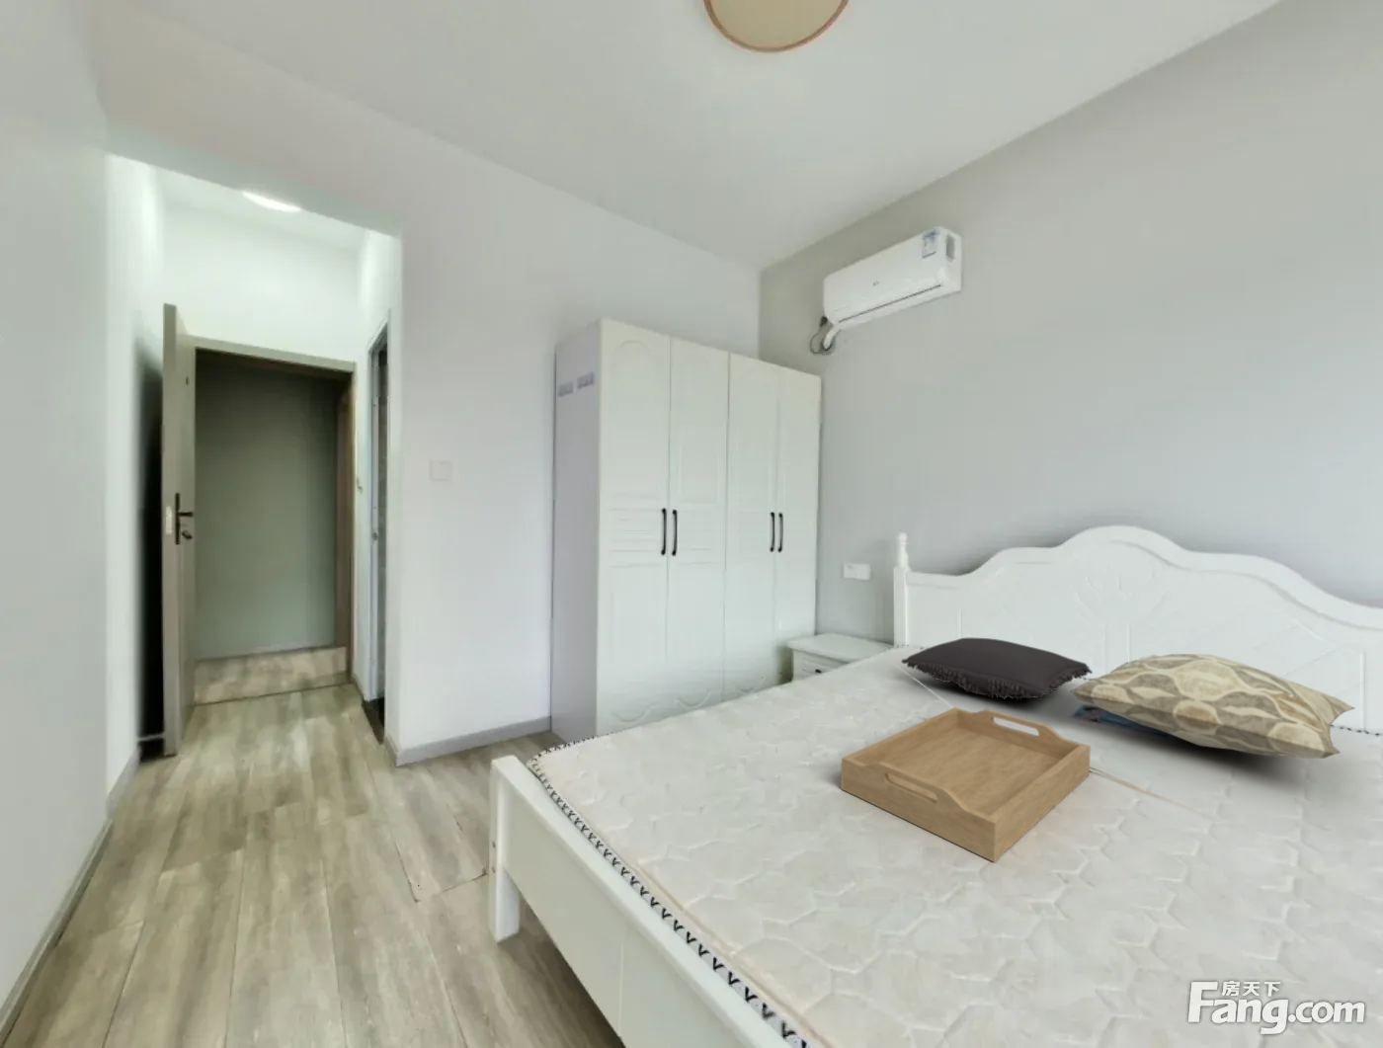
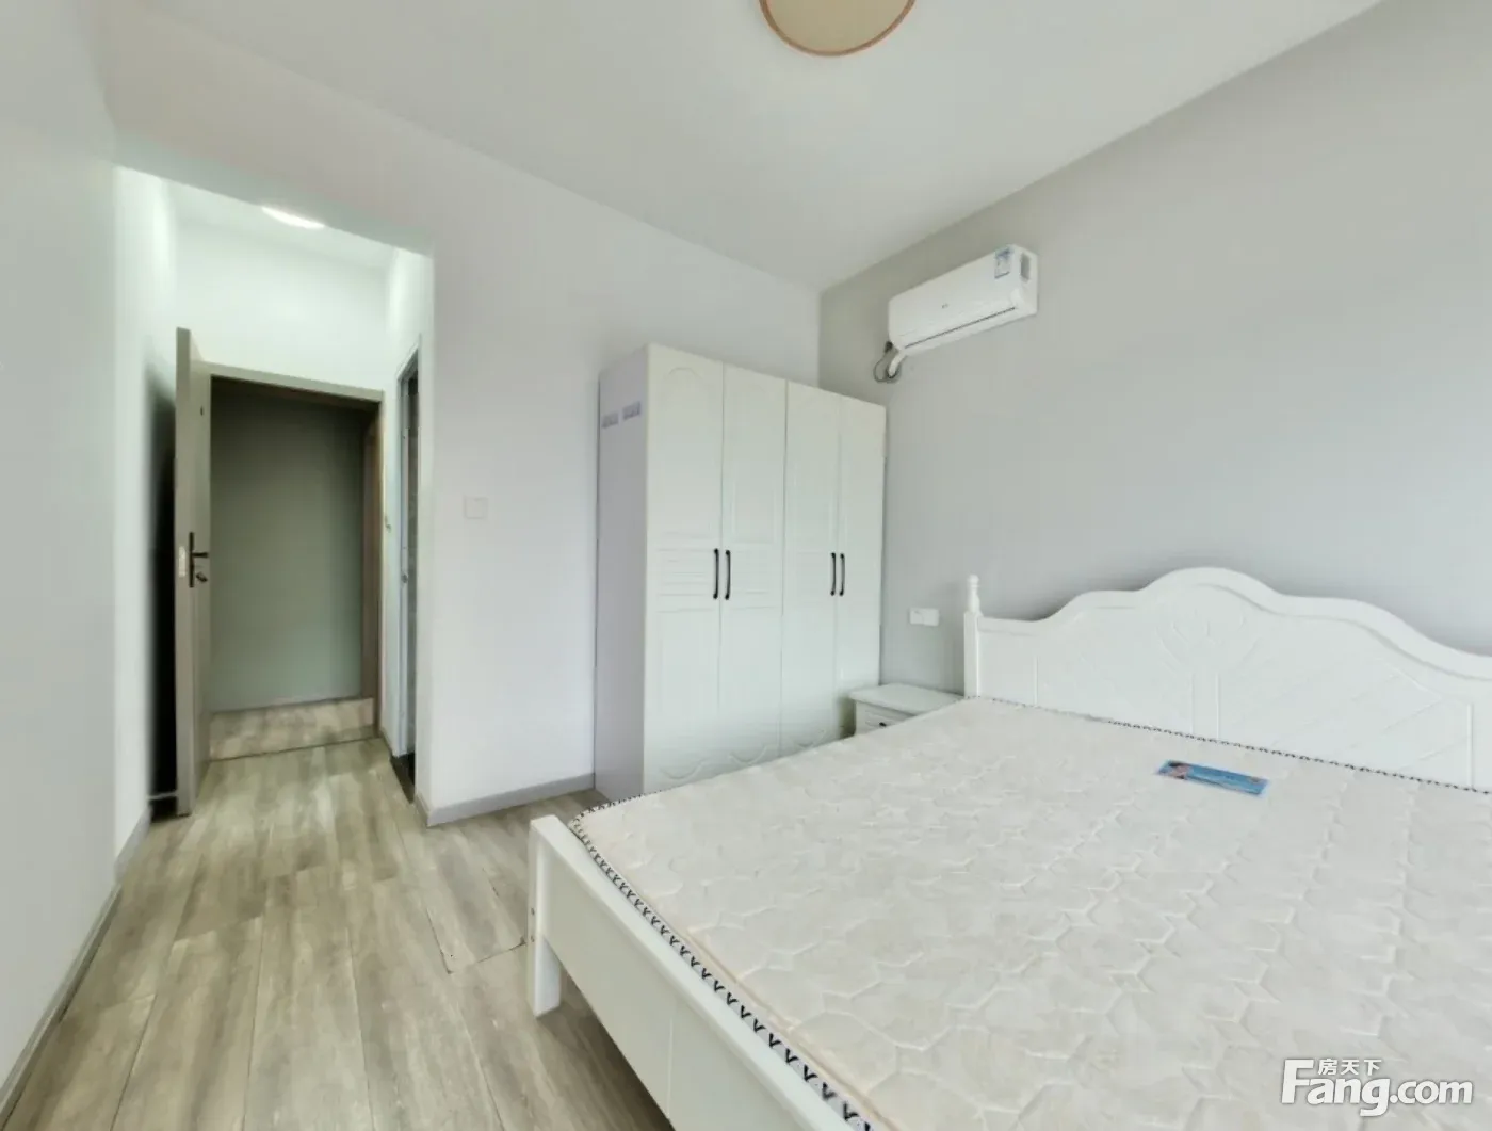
- pillow [901,637,1093,701]
- serving tray [840,707,1091,863]
- decorative pillow [1069,653,1355,760]
